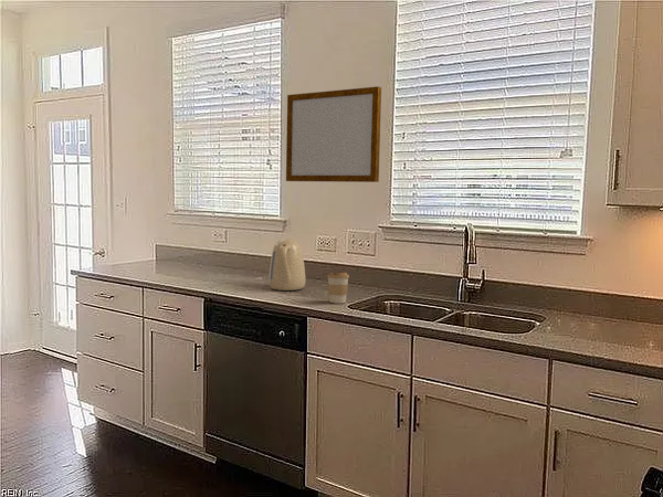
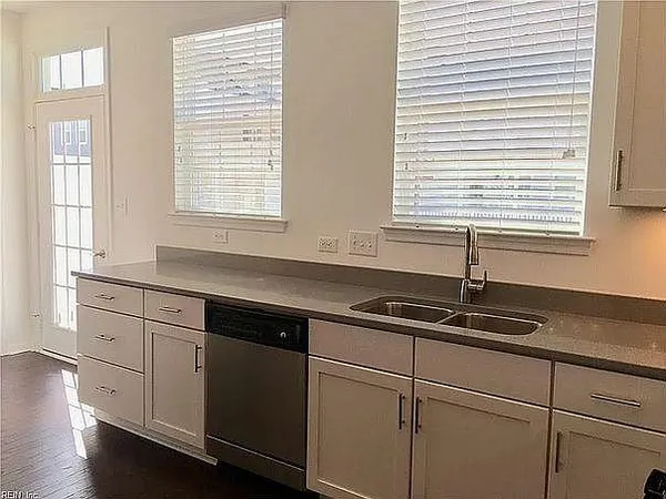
- coffee cup [326,272,350,305]
- kettle [267,237,306,292]
- writing board [285,85,382,183]
